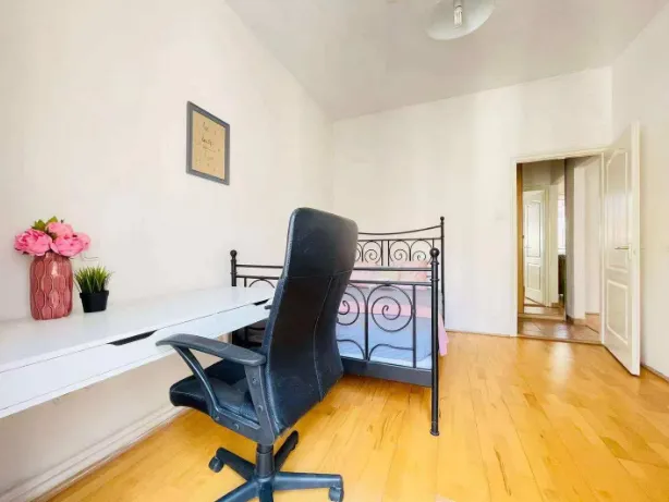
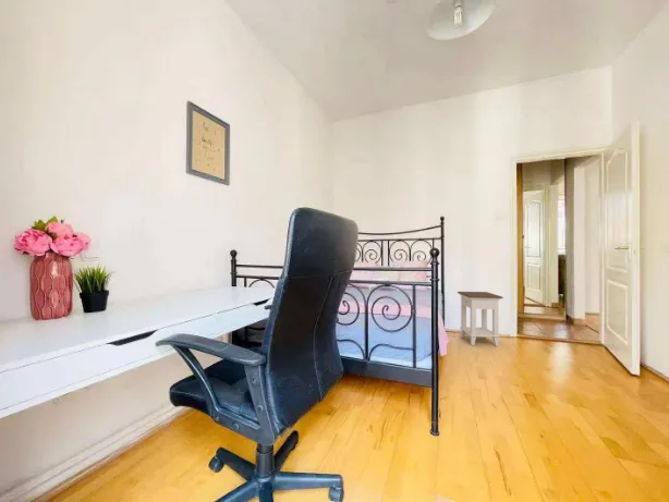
+ nightstand [457,291,504,347]
